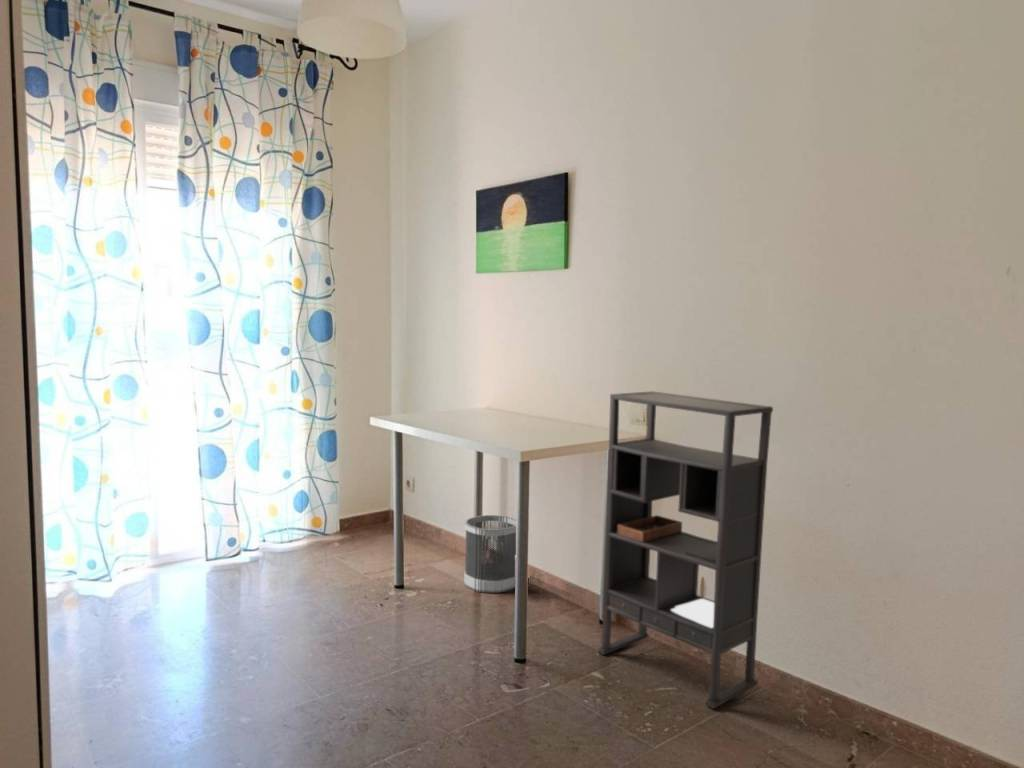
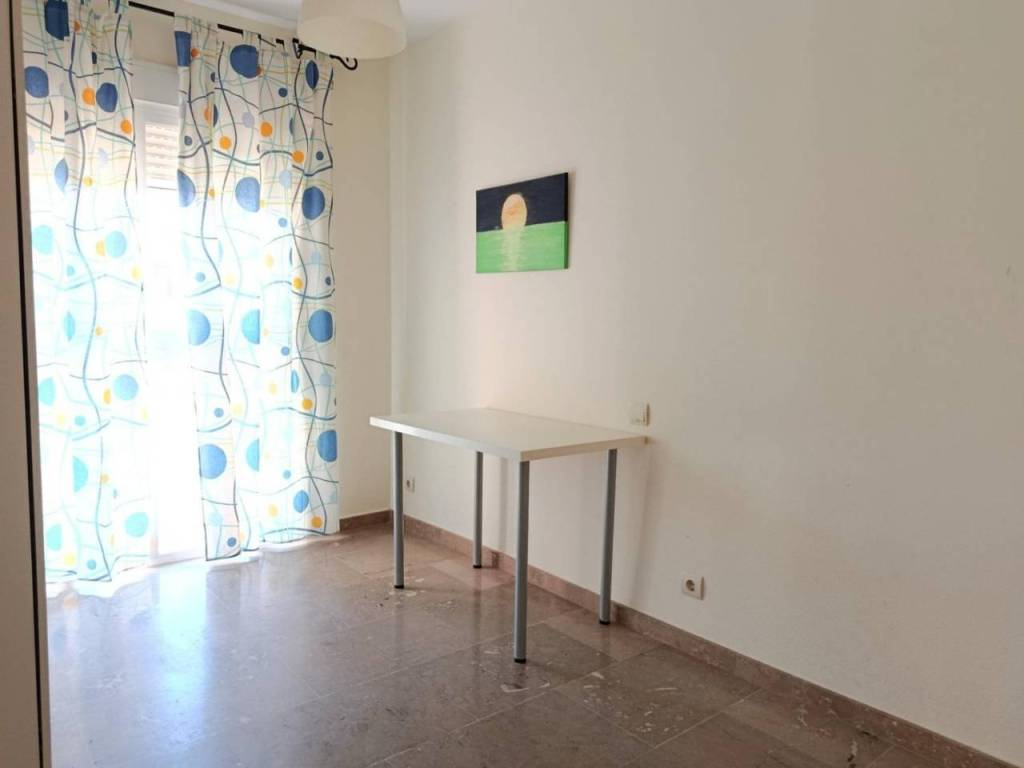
- bookshelf [597,390,774,710]
- wastebasket [463,514,517,594]
